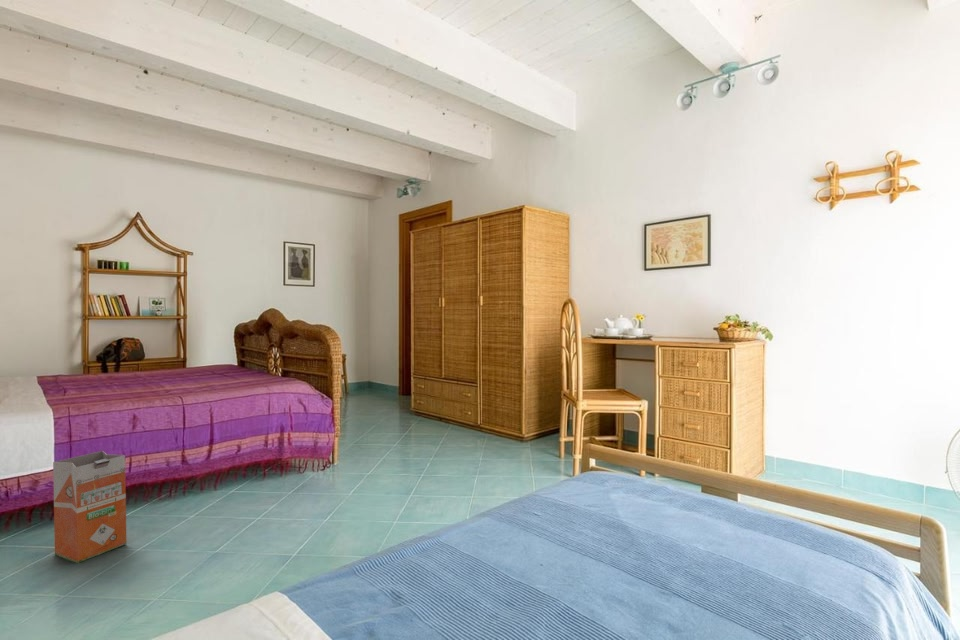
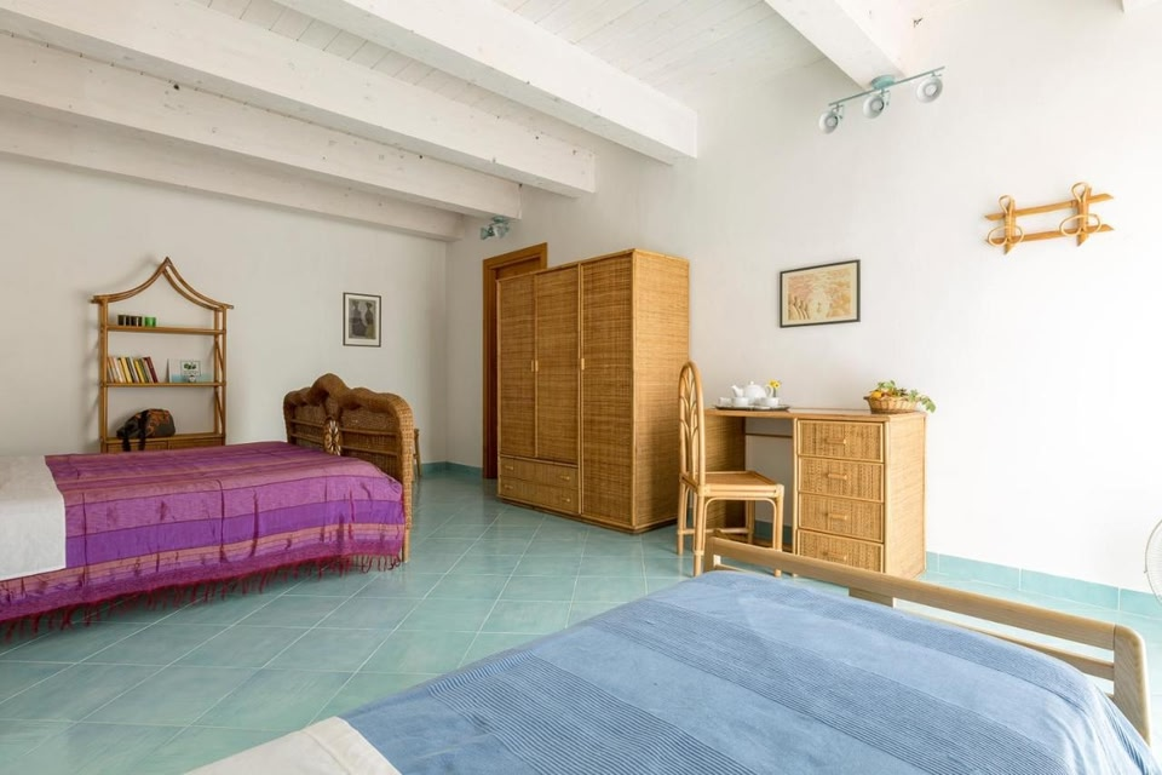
- waste bin [52,450,128,564]
